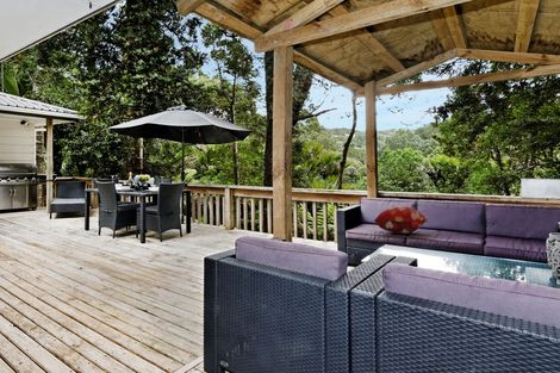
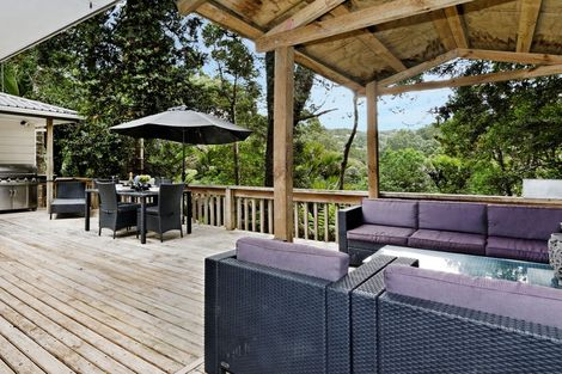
- decorative pillow [373,205,429,235]
